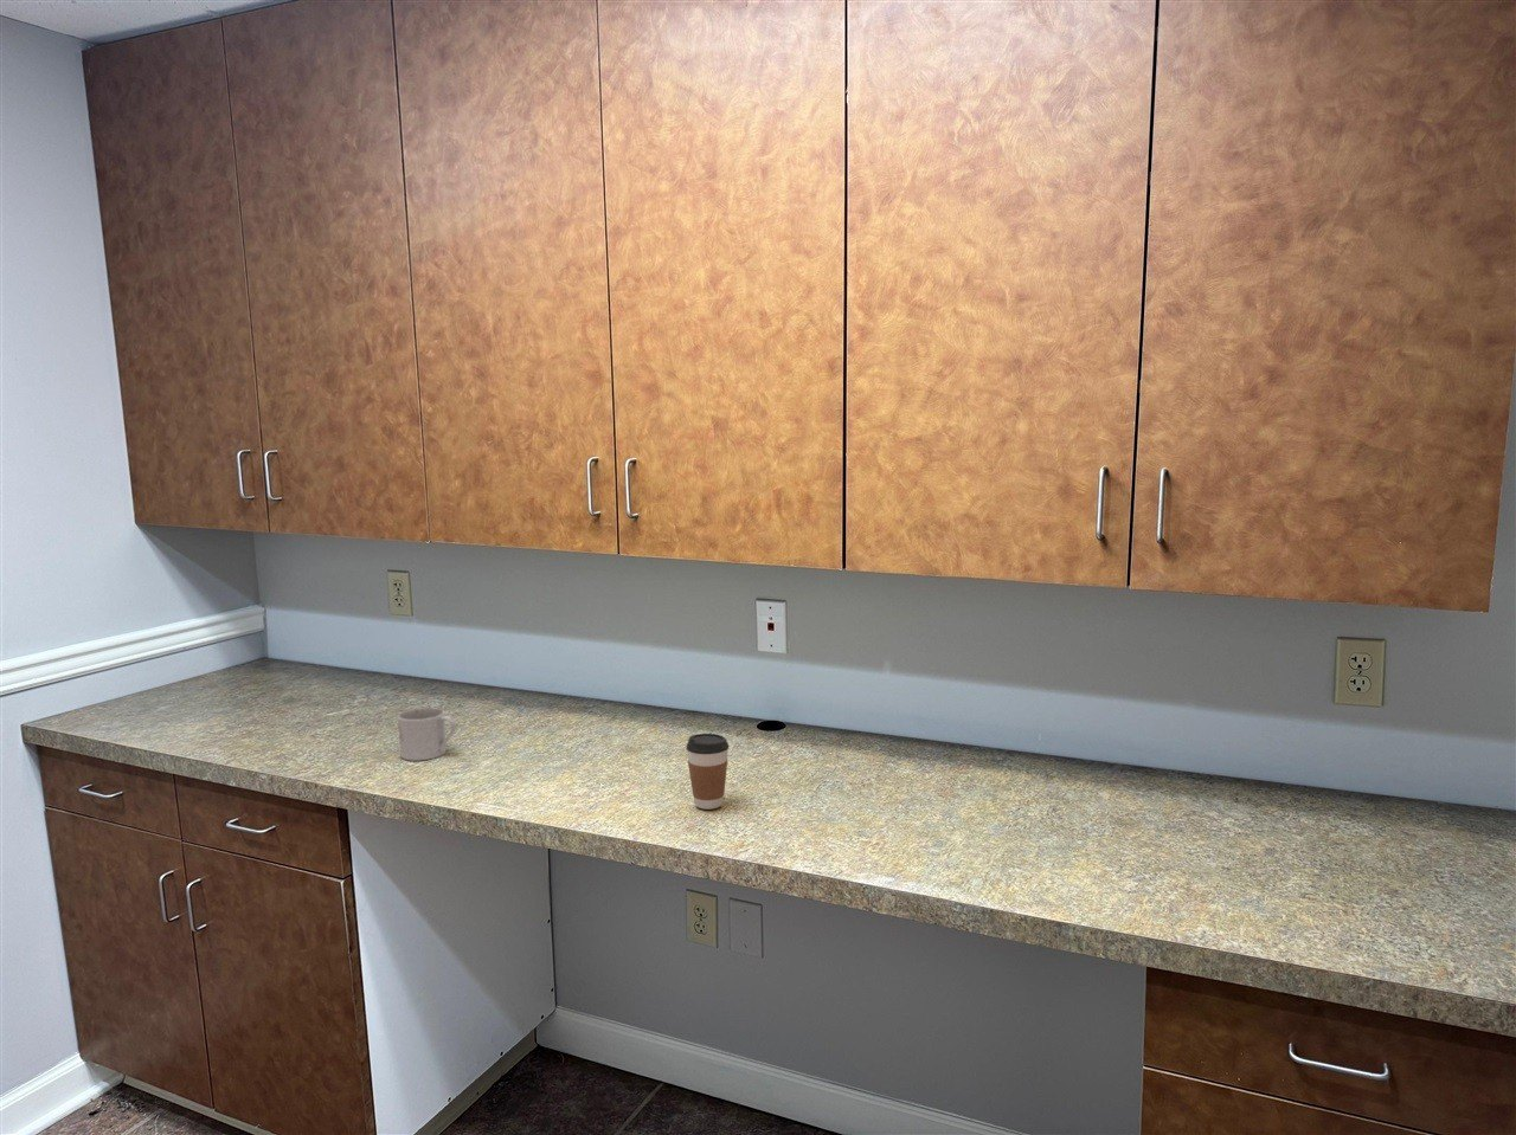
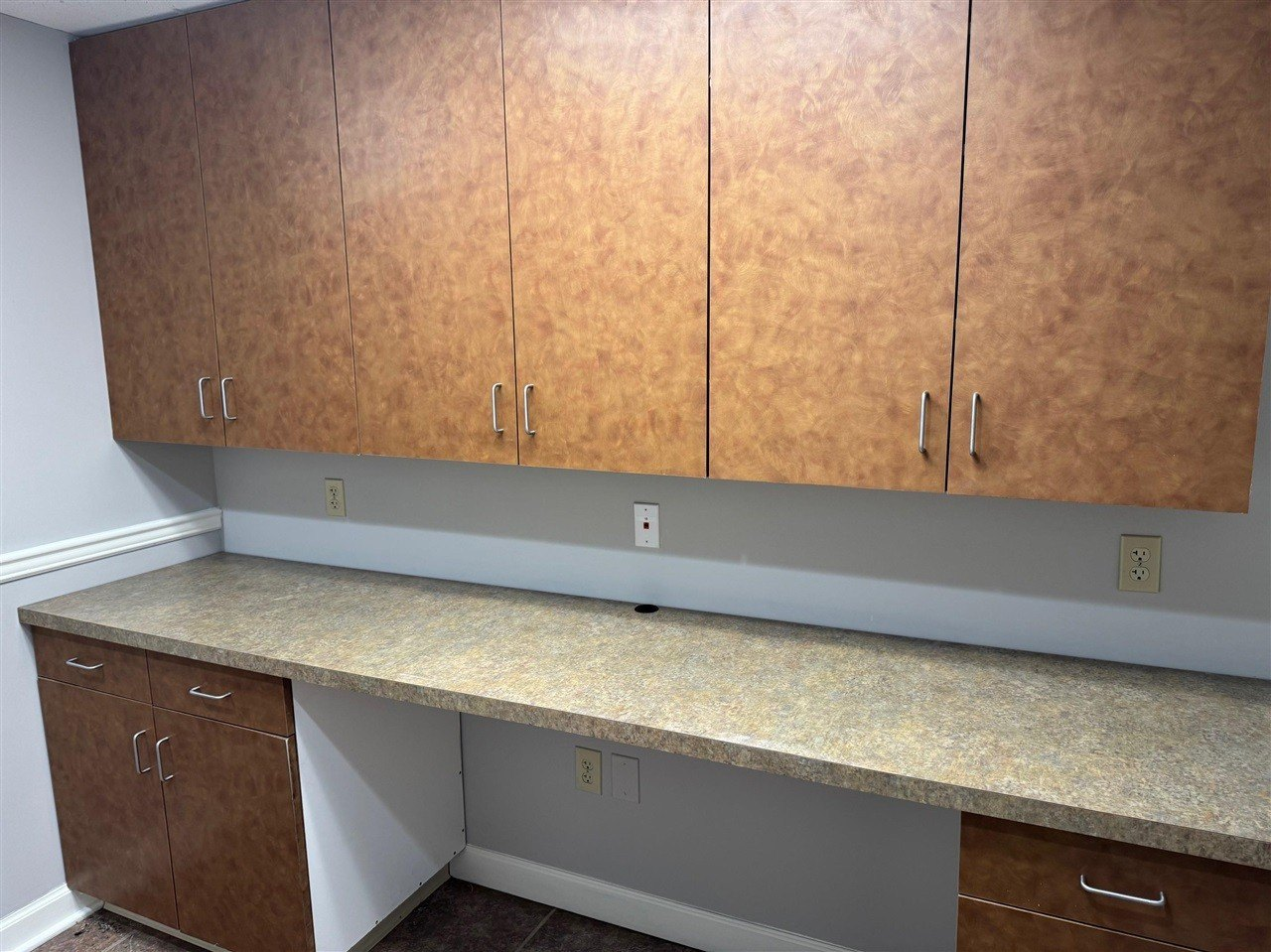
- mug [397,707,457,762]
- coffee cup [685,732,730,811]
